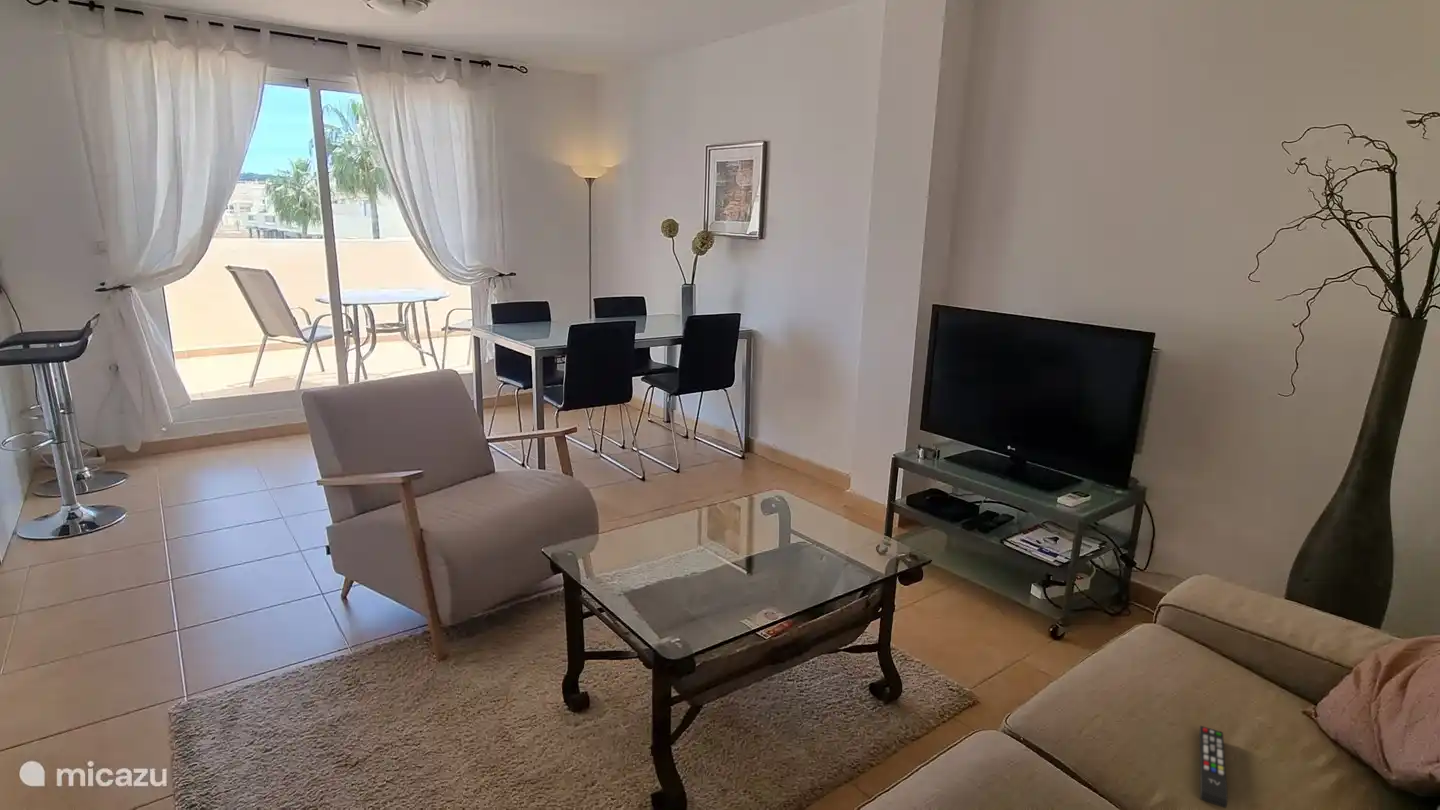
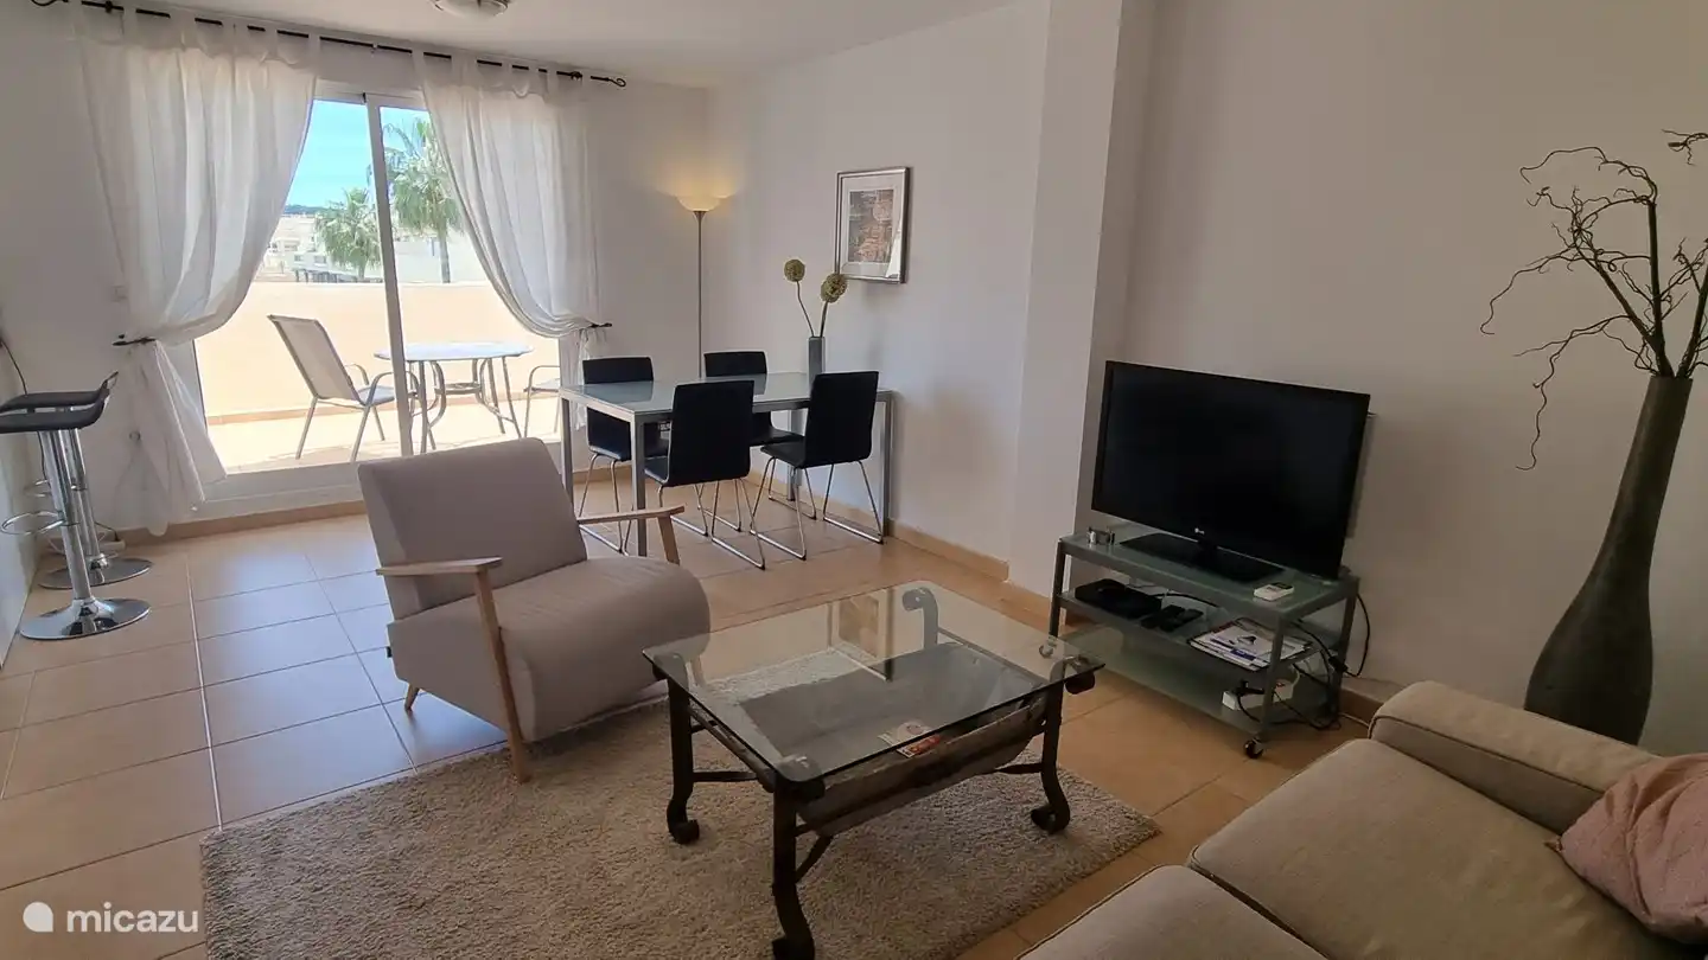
- remote control [1199,725,1229,809]
